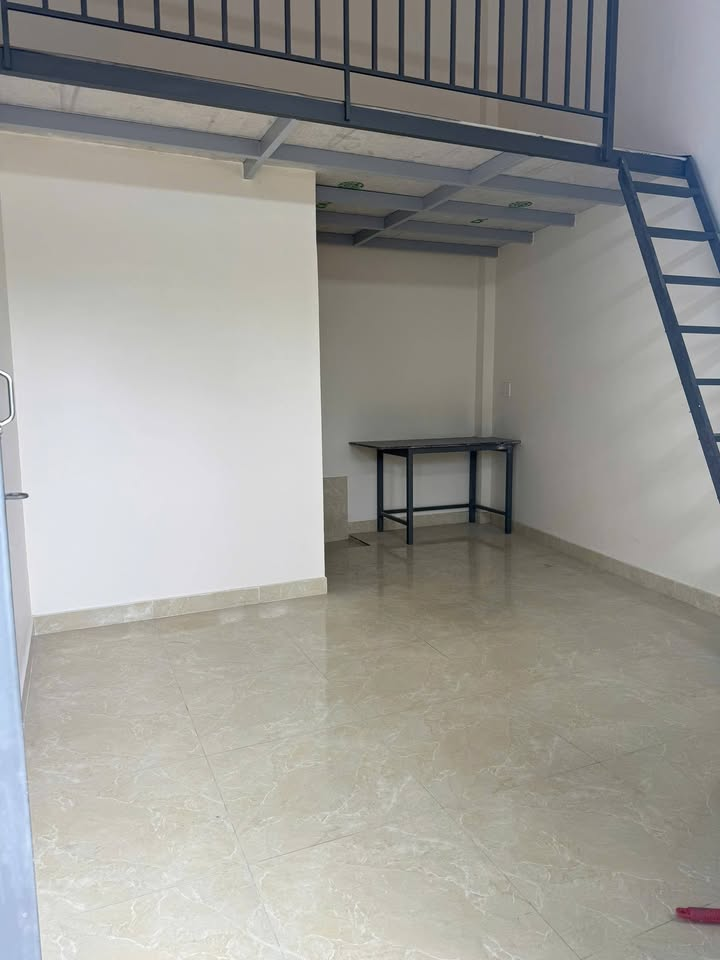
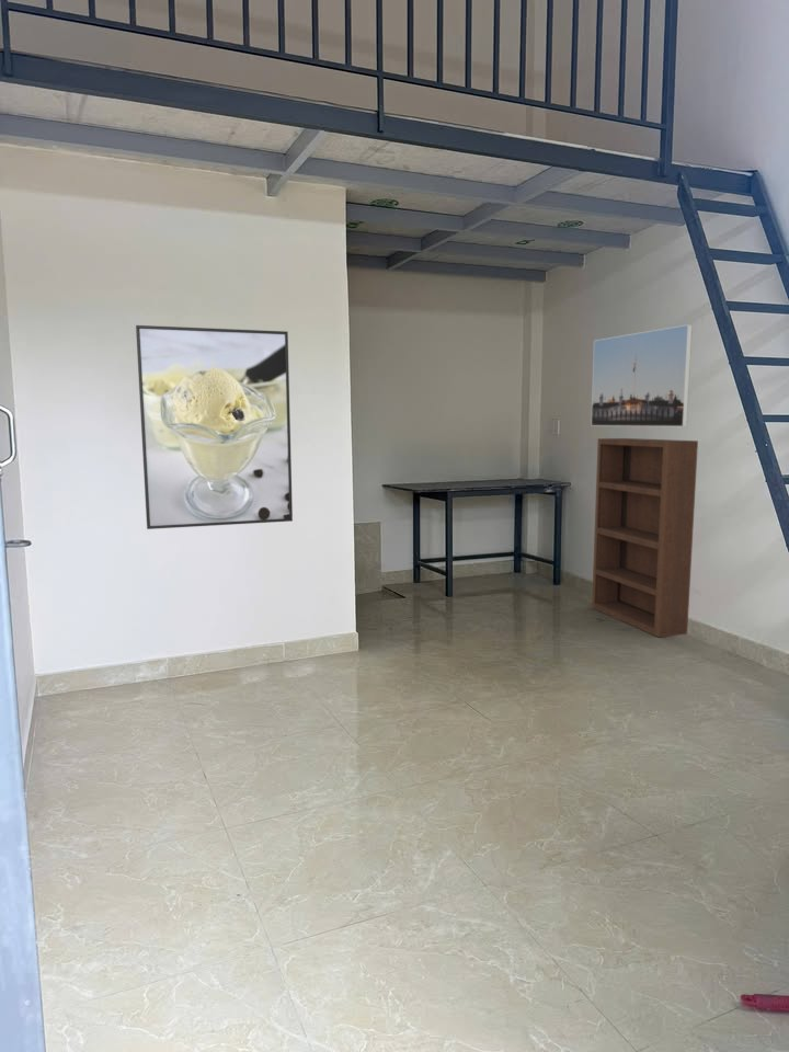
+ bookcase [591,437,699,638]
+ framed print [135,324,294,530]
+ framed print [590,323,694,427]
